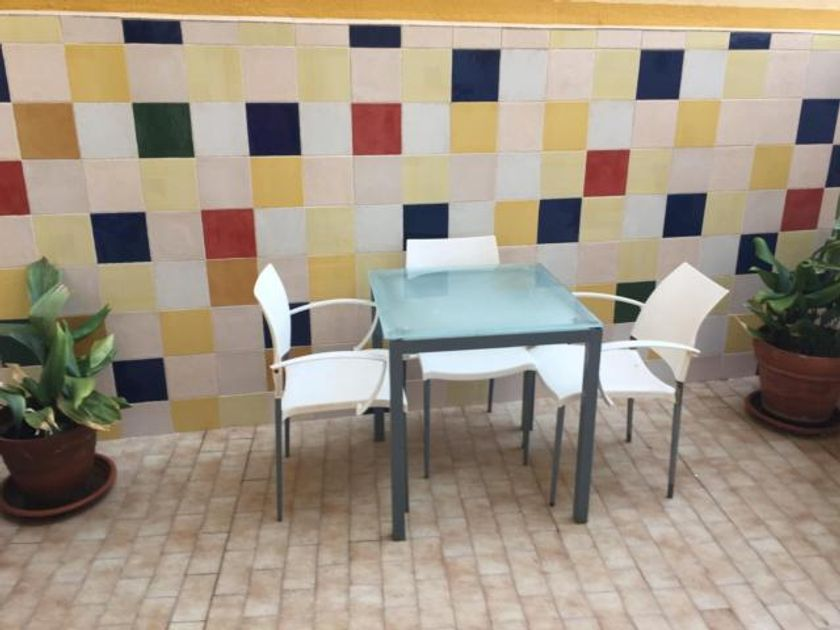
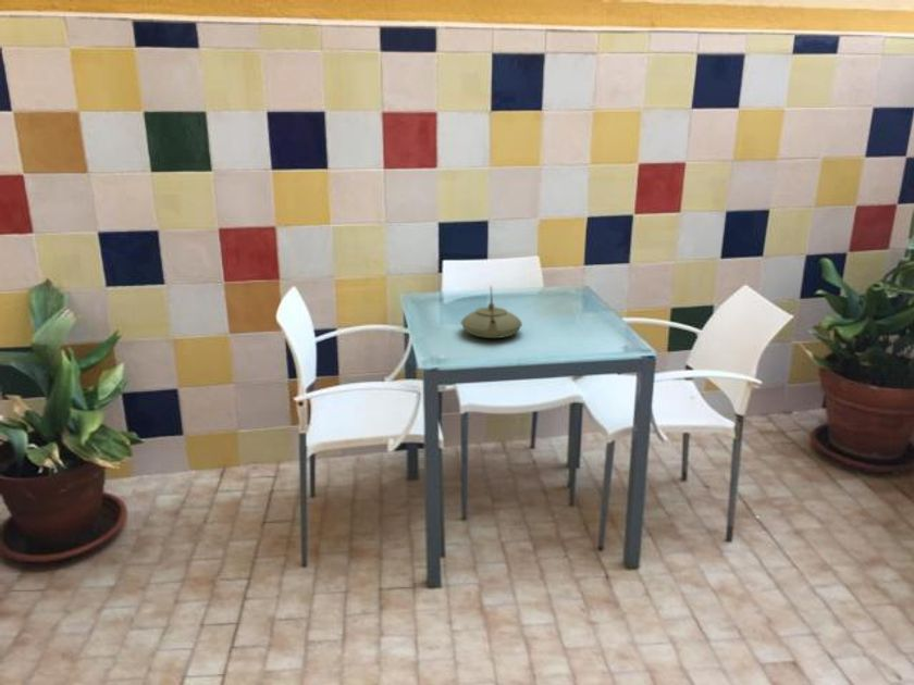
+ teapot [459,285,523,339]
